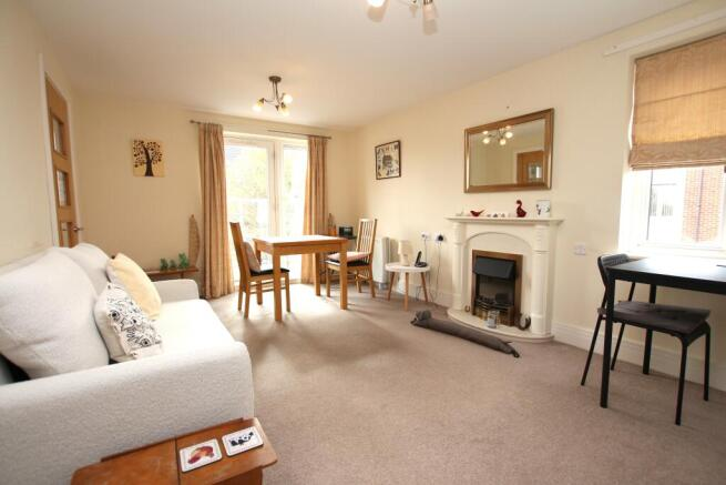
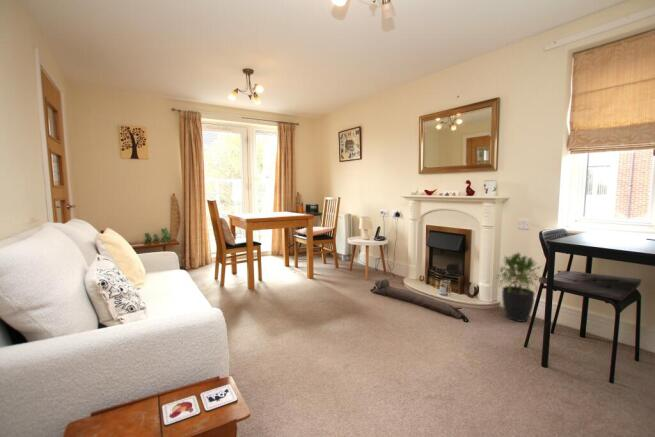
+ potted plant [493,252,543,323]
